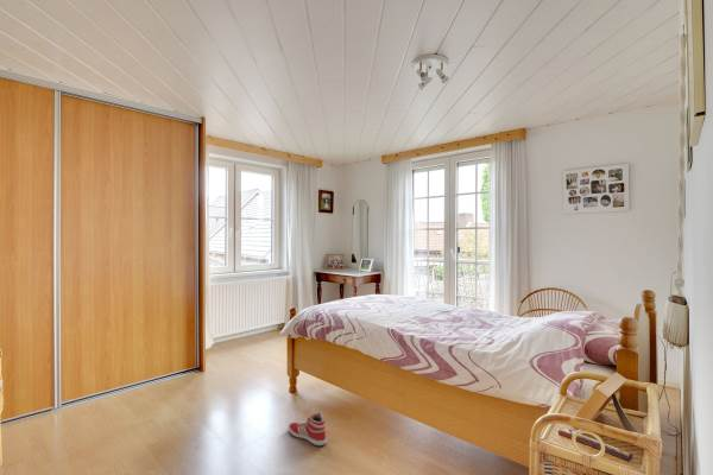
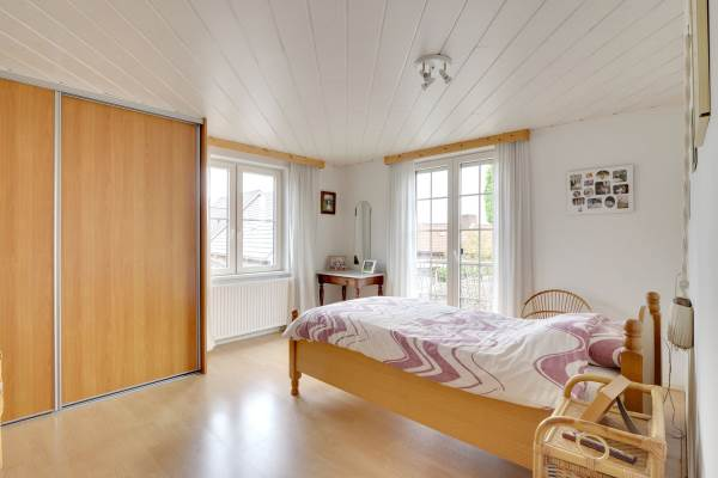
- sneaker [286,411,327,448]
